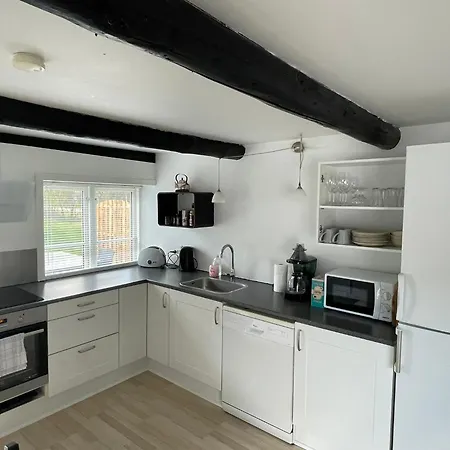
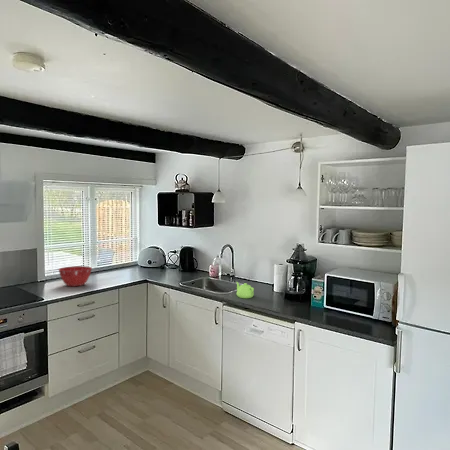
+ mixing bowl [57,265,93,287]
+ teapot [235,281,255,299]
